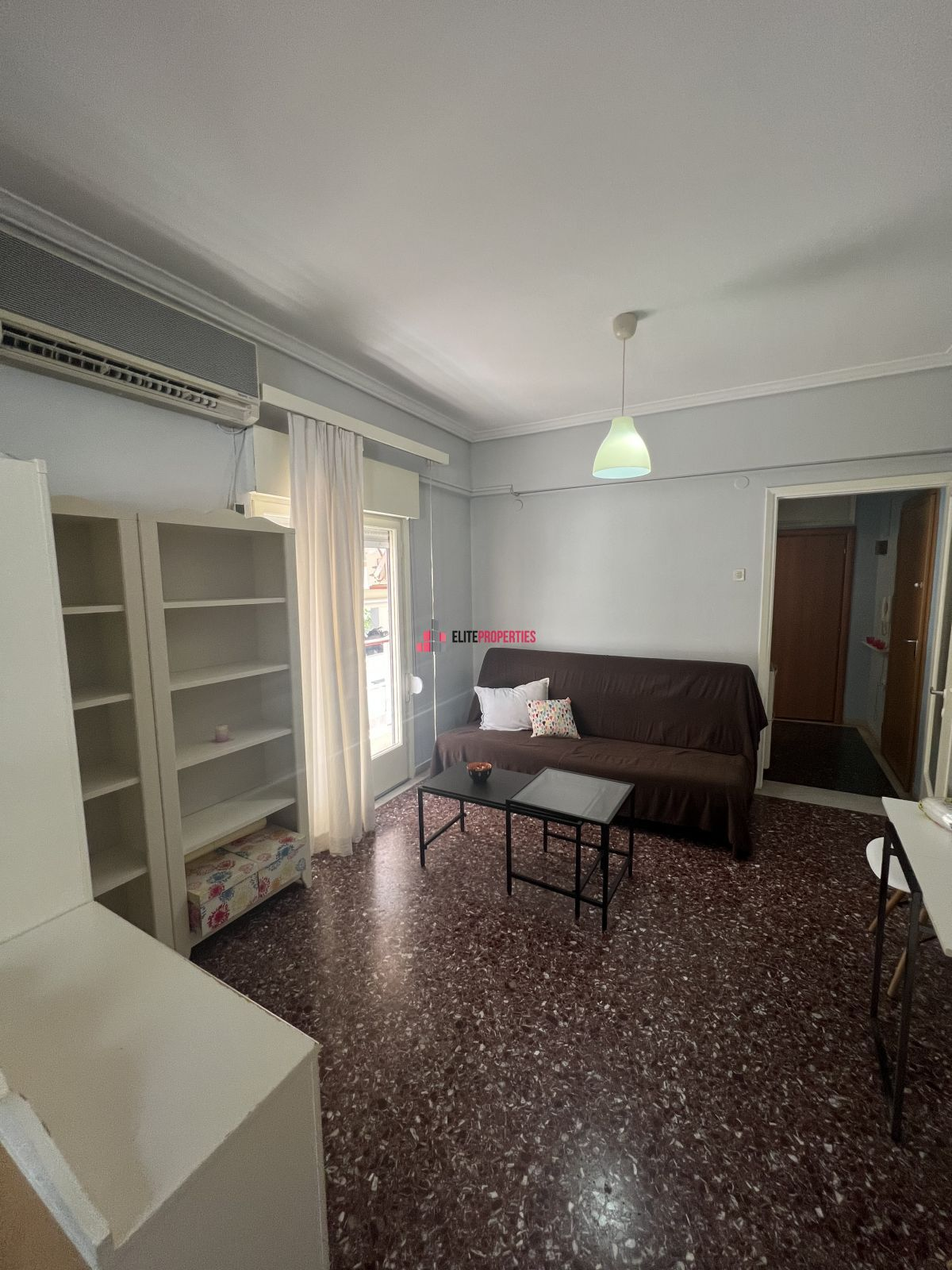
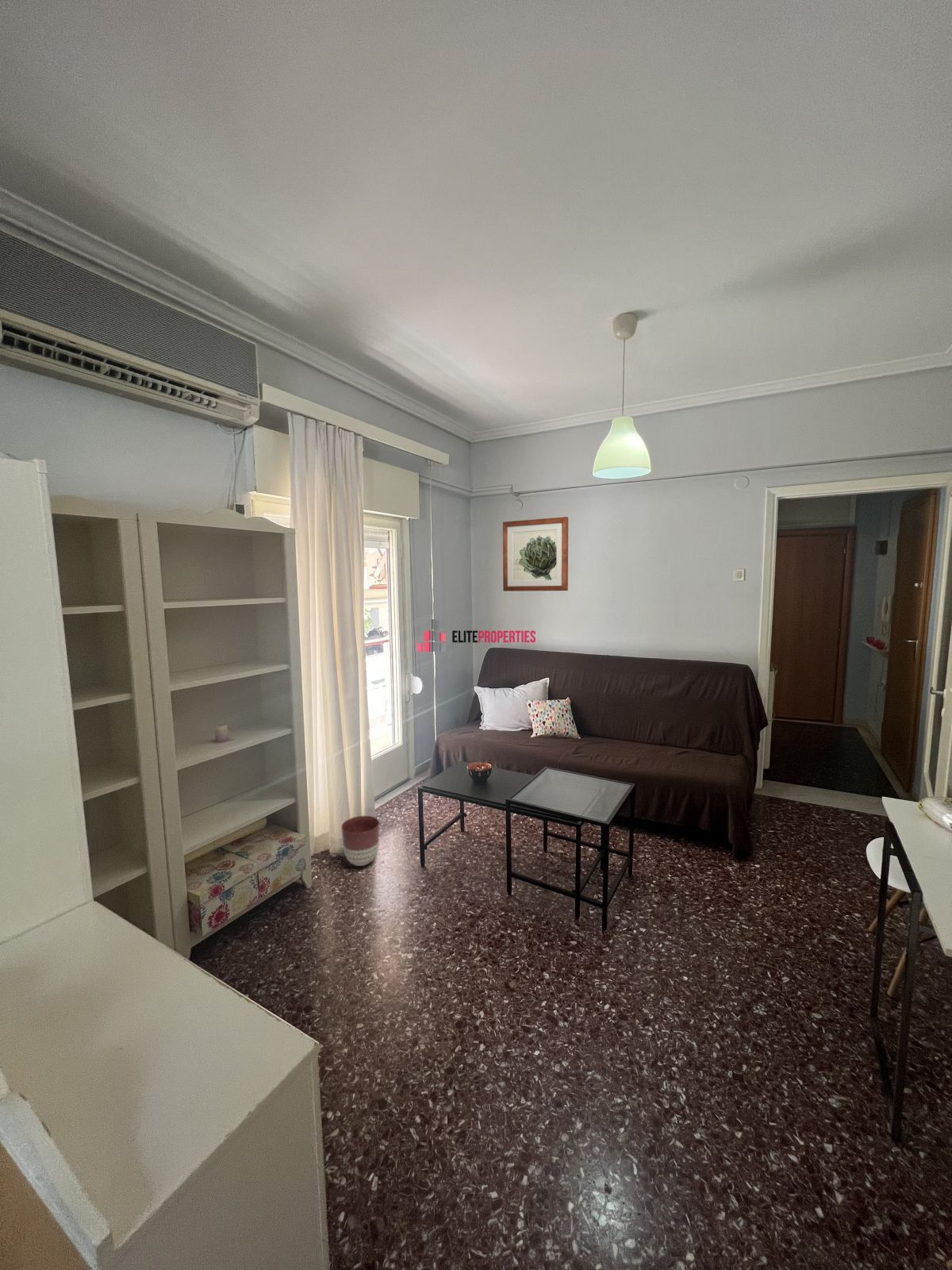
+ wall art [502,516,569,592]
+ planter [340,815,380,867]
